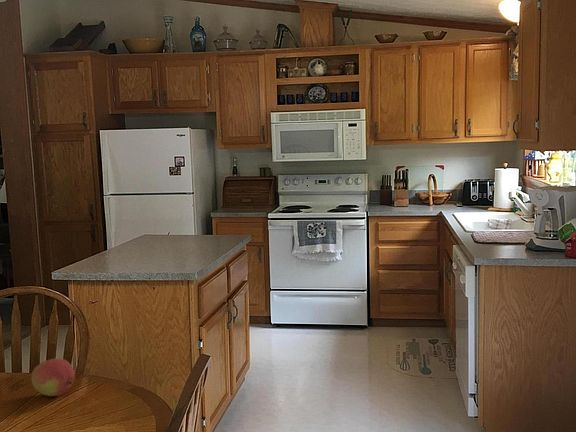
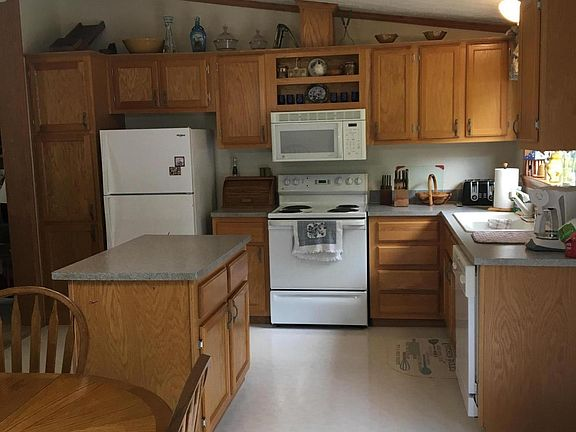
- fruit [30,357,76,397]
